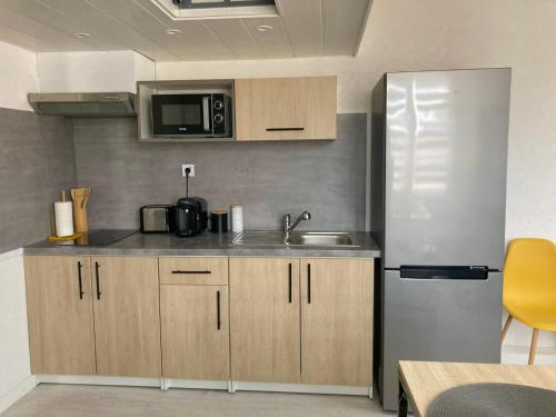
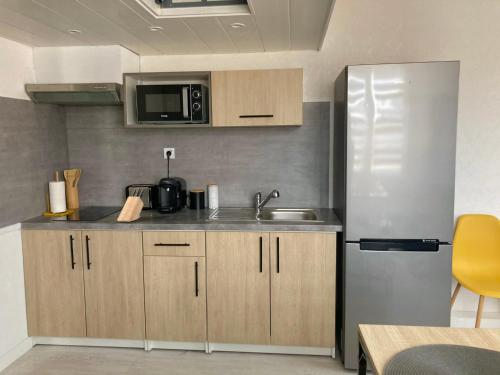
+ knife block [116,188,145,223]
